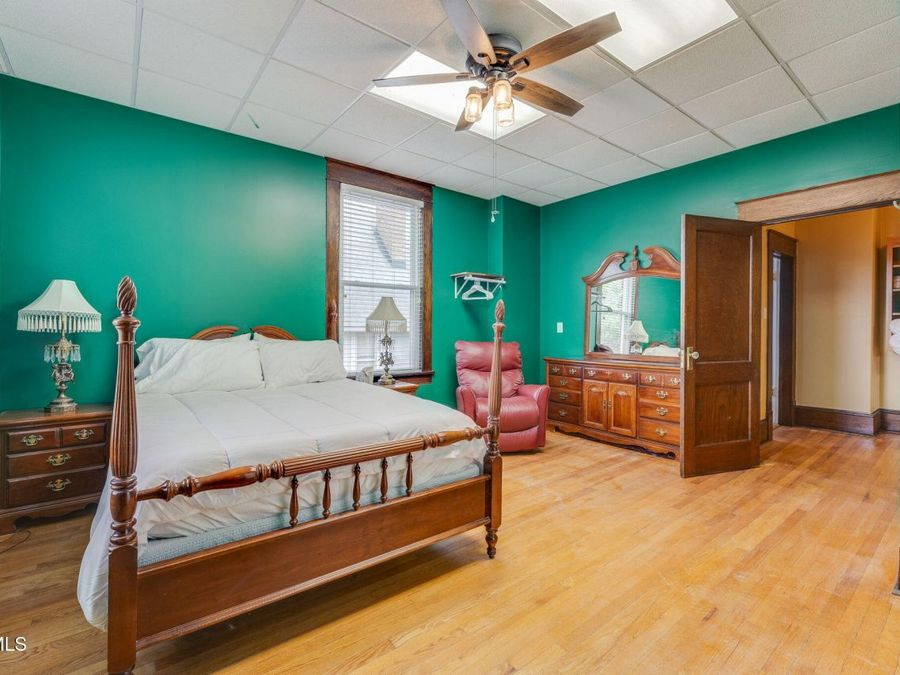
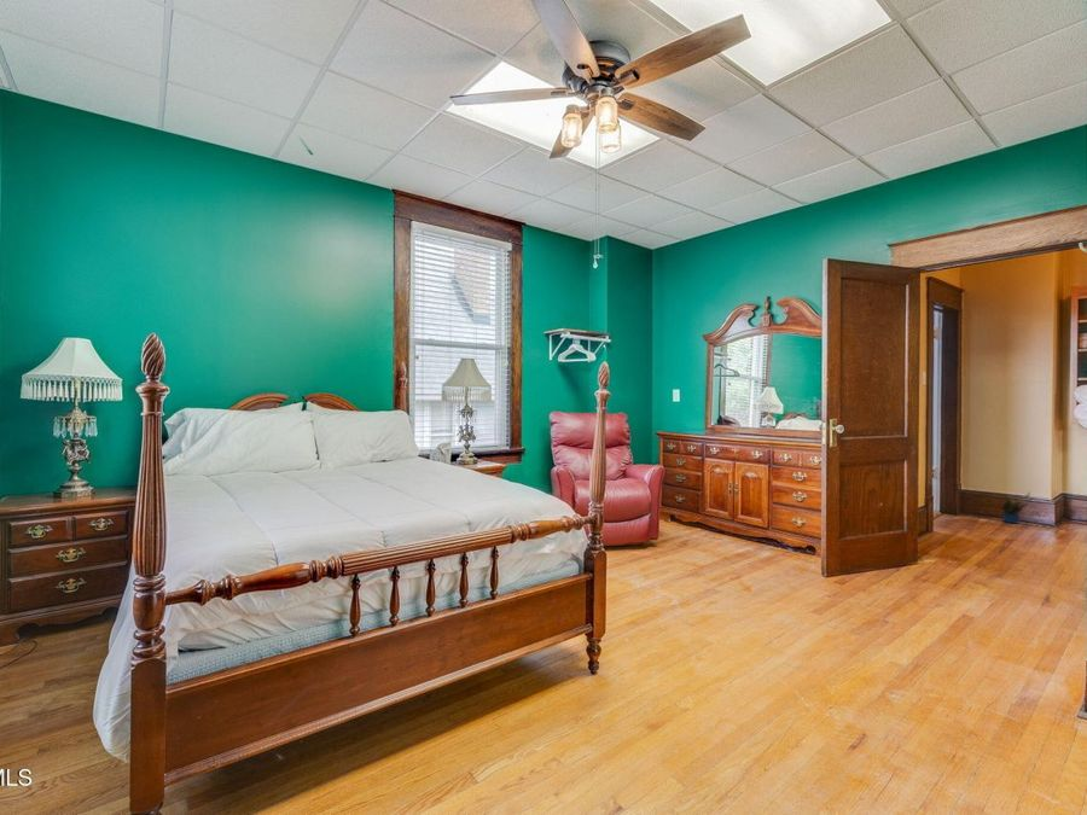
+ potted plant [1000,491,1031,524]
